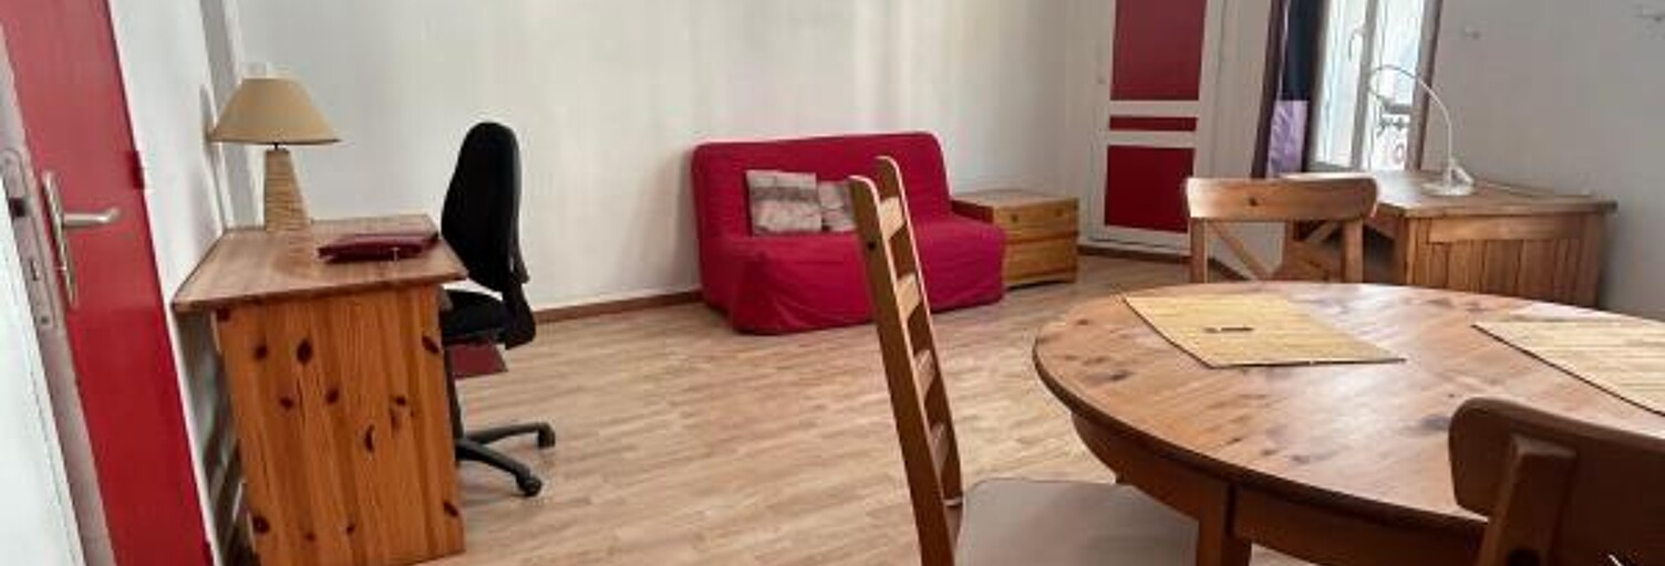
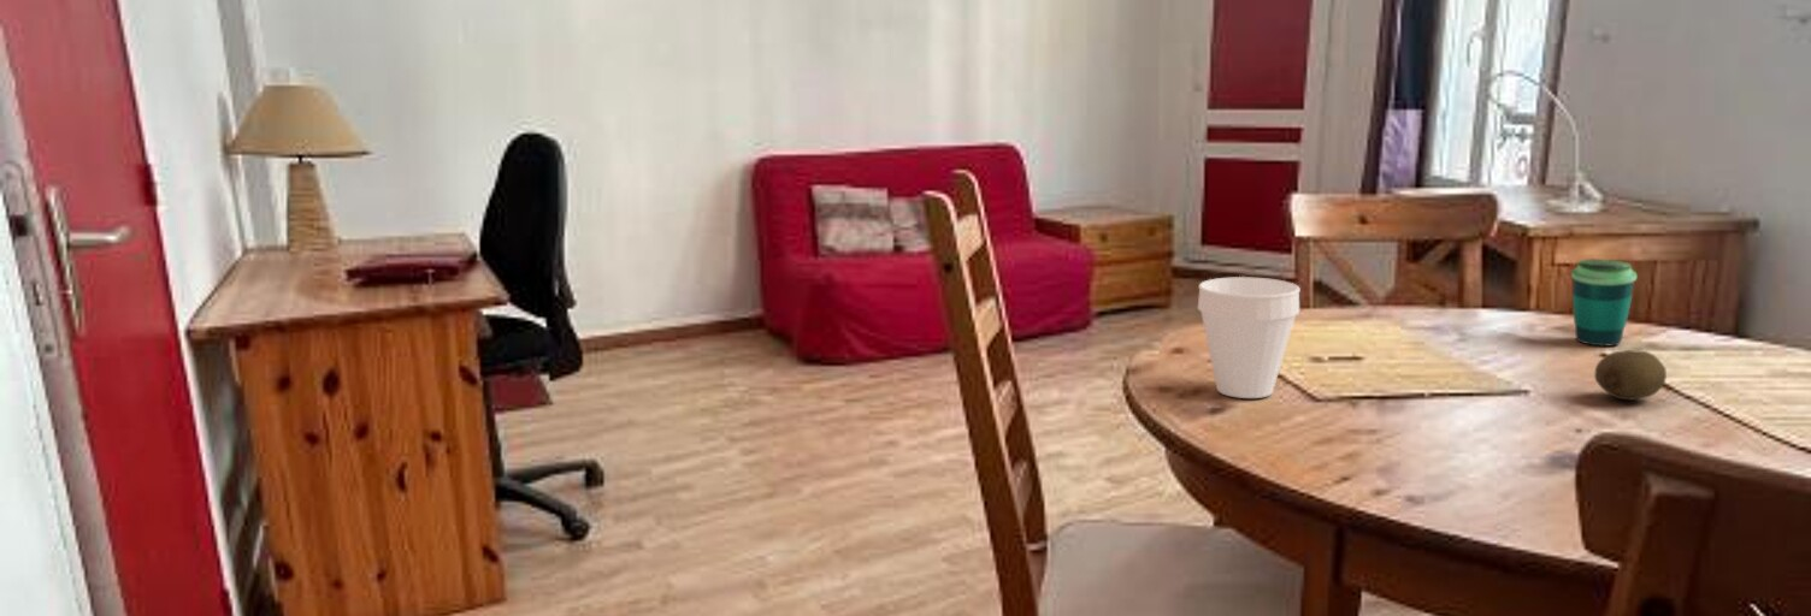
+ cup [1570,259,1638,346]
+ cup [1197,276,1302,399]
+ fruit [1593,349,1668,401]
